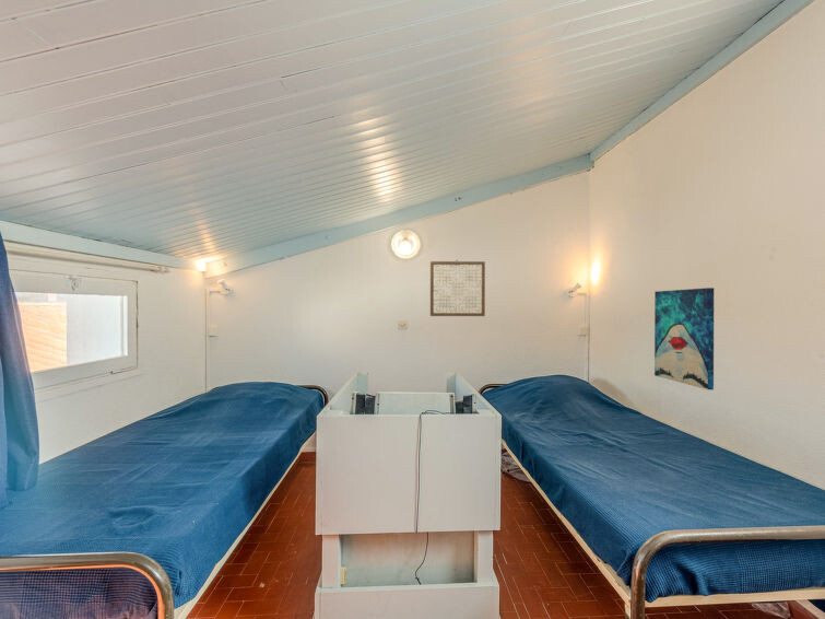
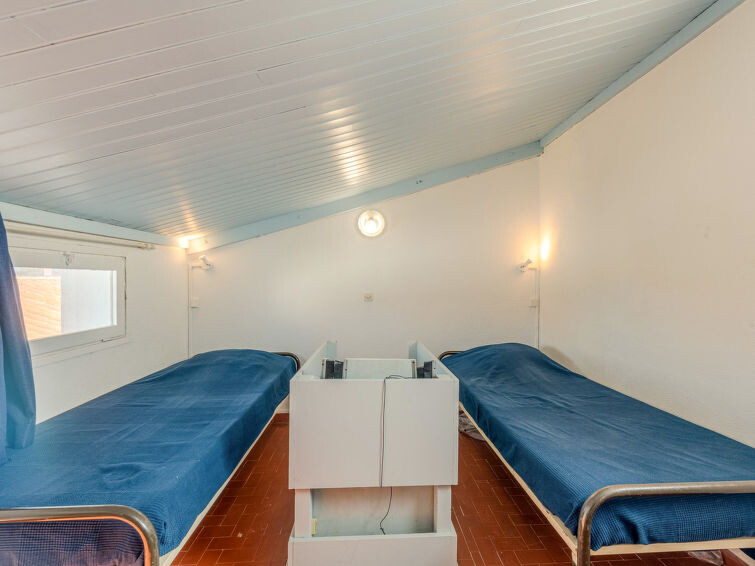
- wall art [653,287,715,390]
- wall art [429,260,486,317]
